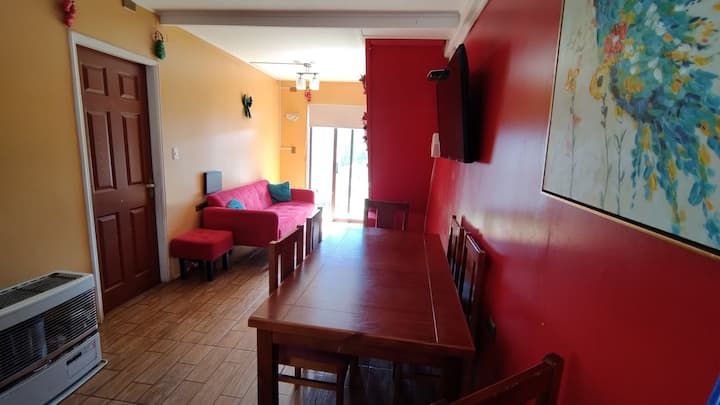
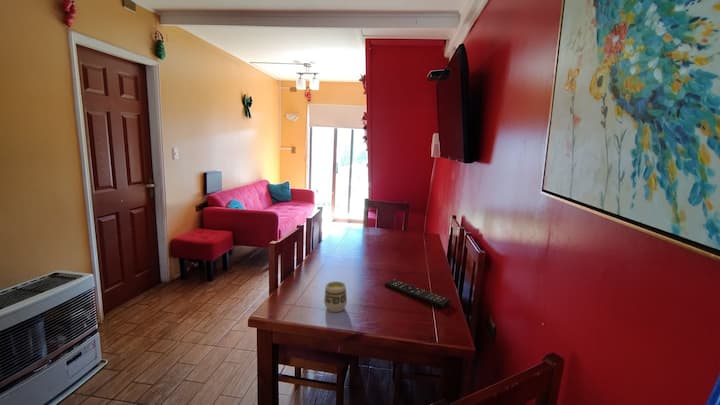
+ remote control [384,278,452,309]
+ cup [323,280,348,313]
